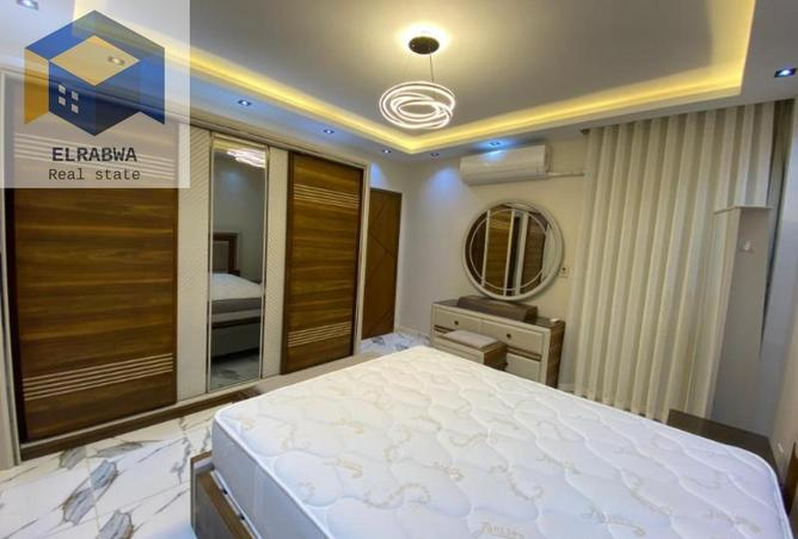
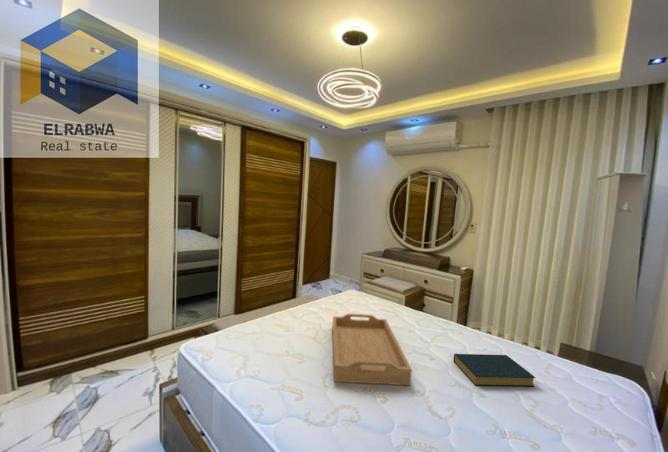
+ serving tray [331,313,413,386]
+ hardback book [453,353,537,388]
